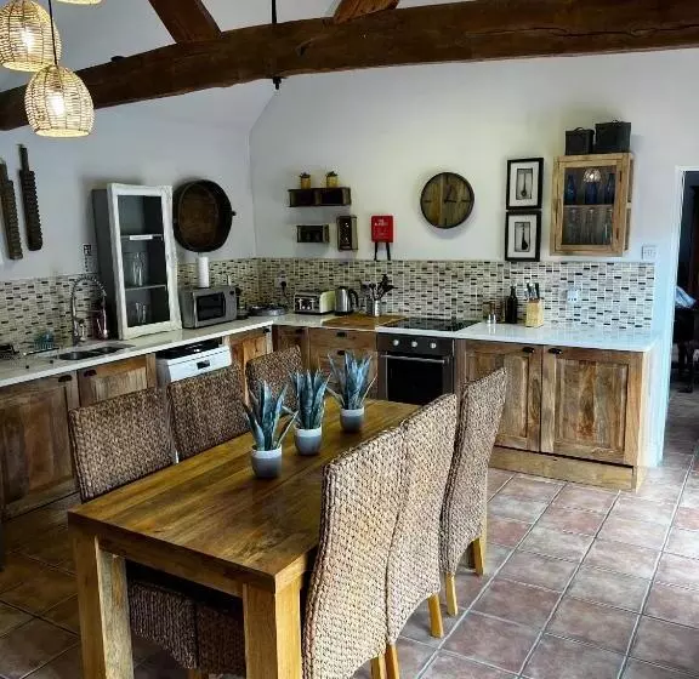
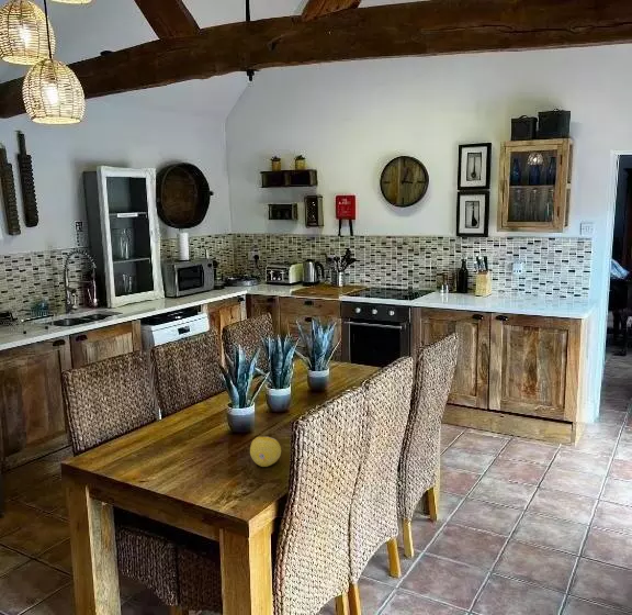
+ fruit [249,436,282,468]
